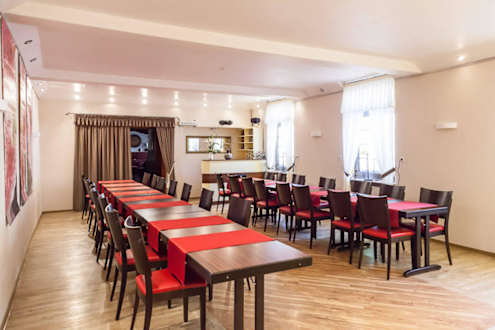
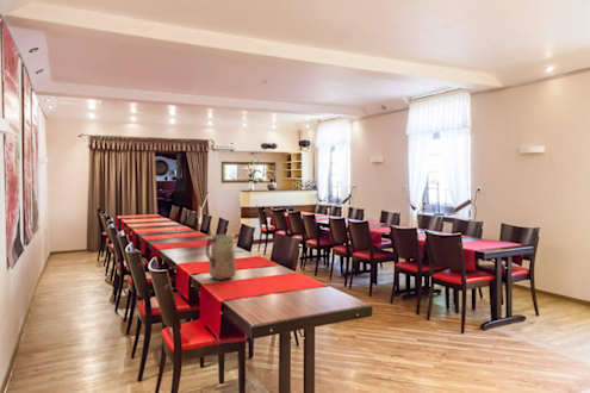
+ vase [205,232,237,281]
